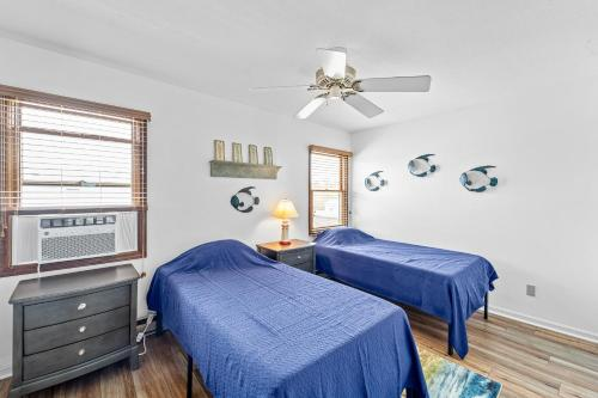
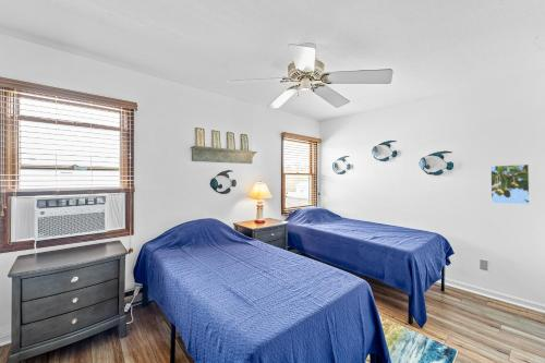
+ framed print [489,164,531,206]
